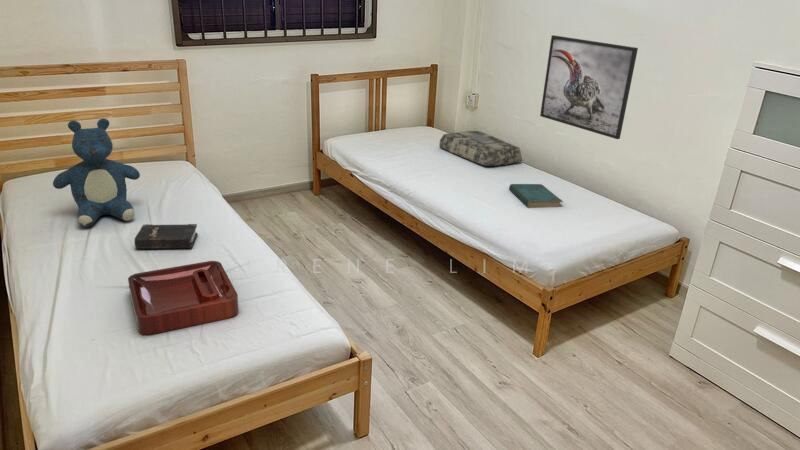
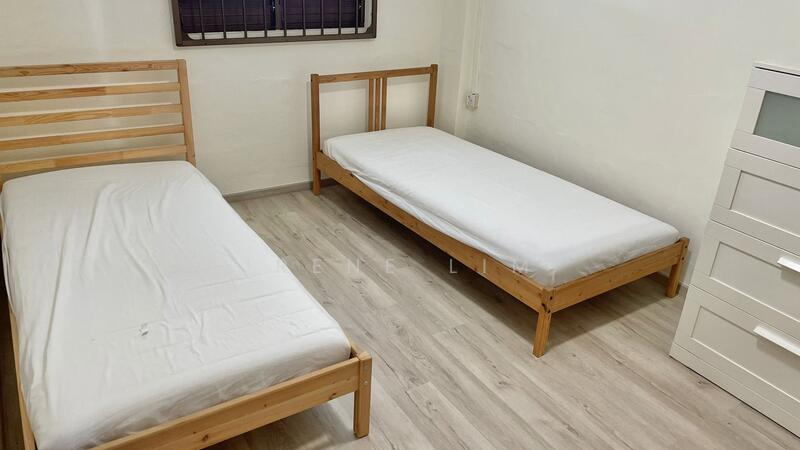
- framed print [539,34,639,140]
- cushion [438,130,523,167]
- teddy bear [52,117,141,228]
- decorative tray [127,260,240,336]
- hardback book [133,223,199,250]
- book [508,183,564,209]
